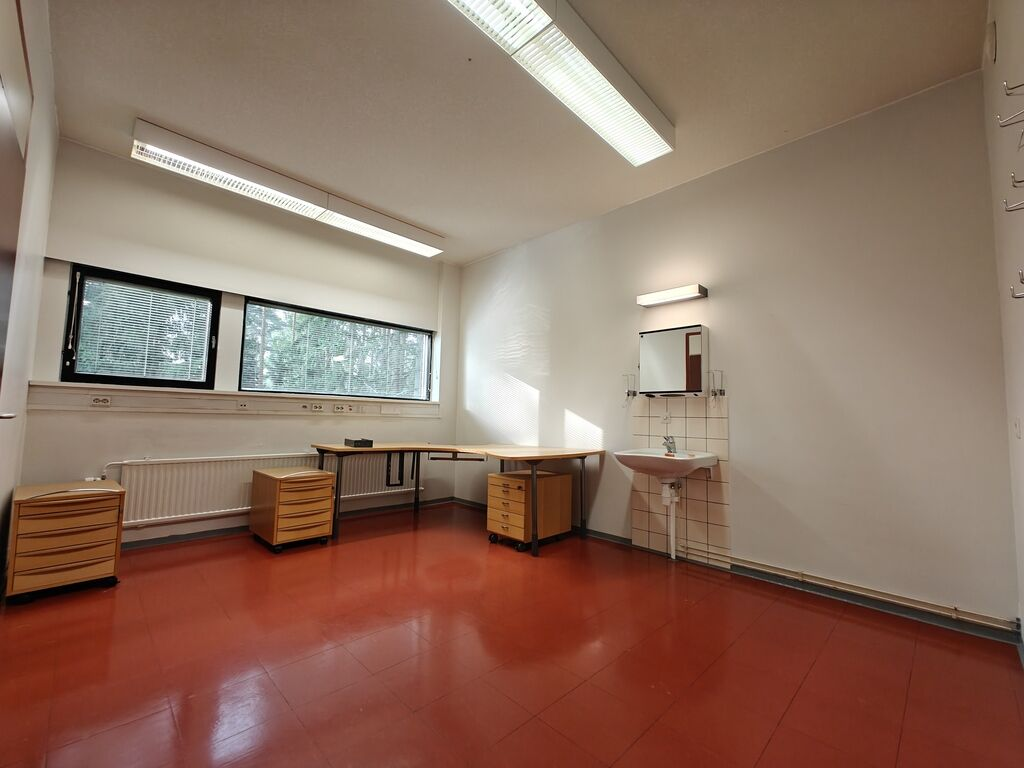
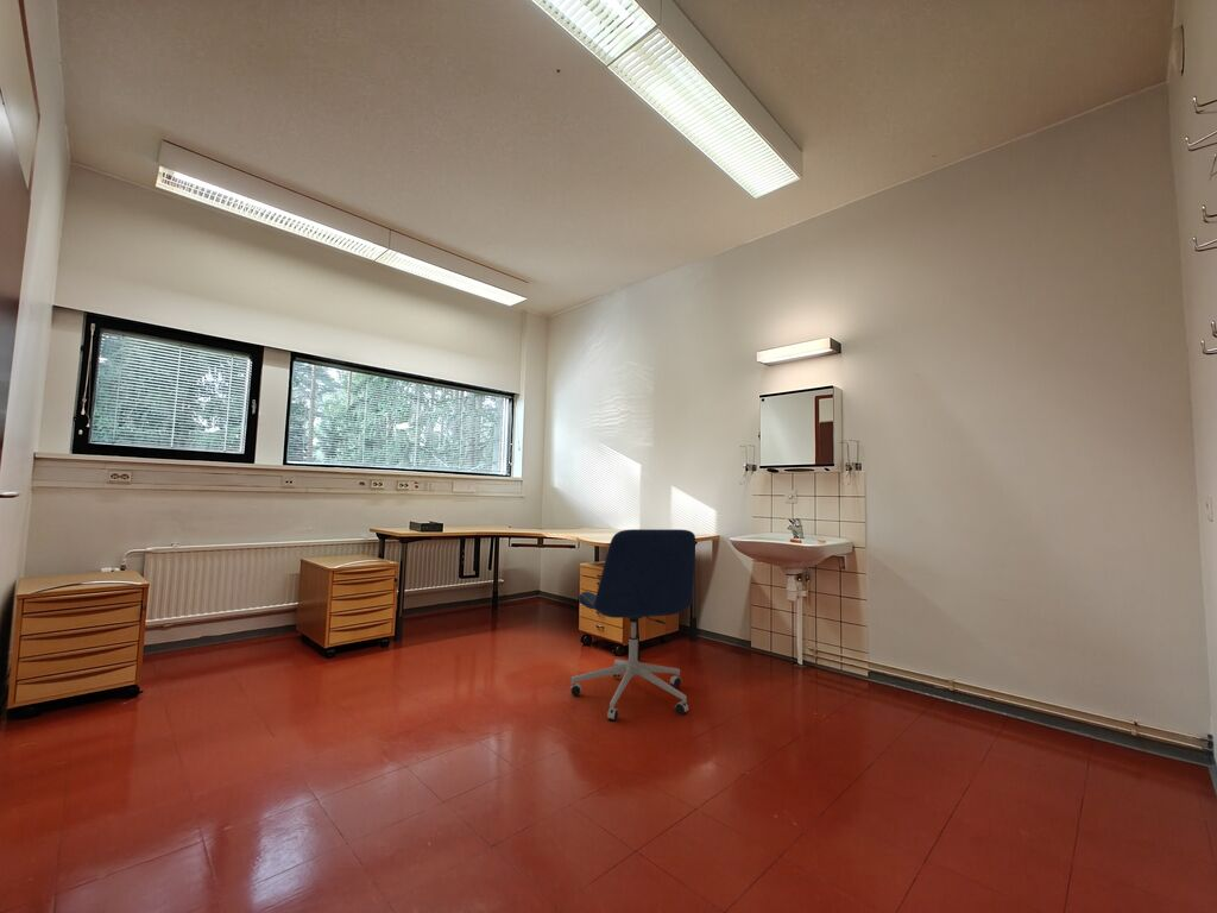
+ office chair [569,528,696,723]
